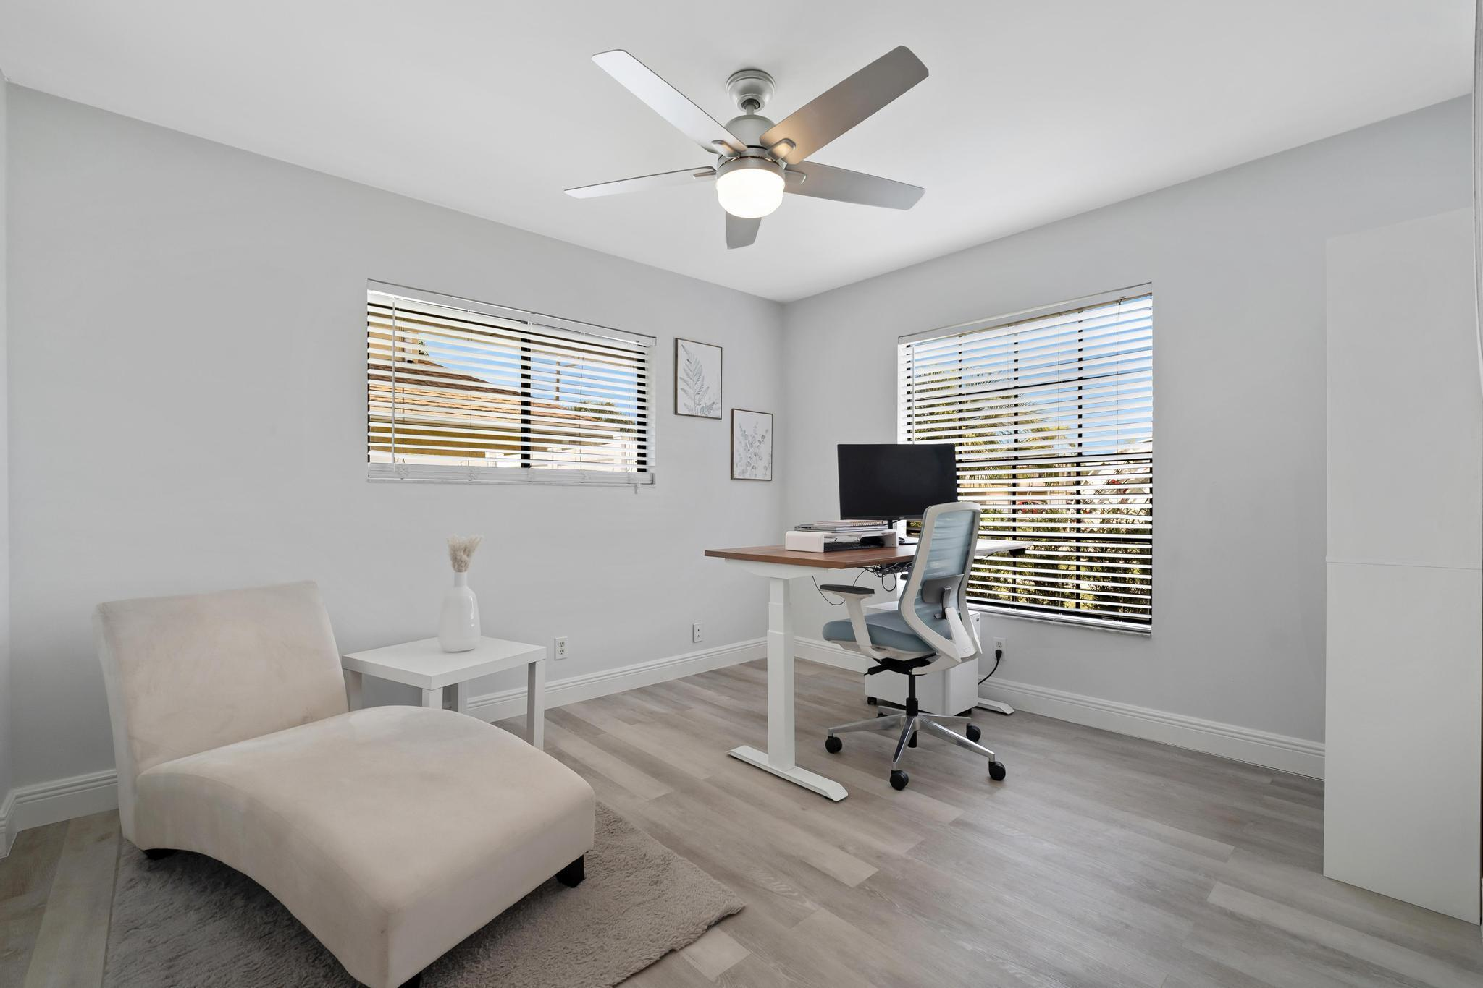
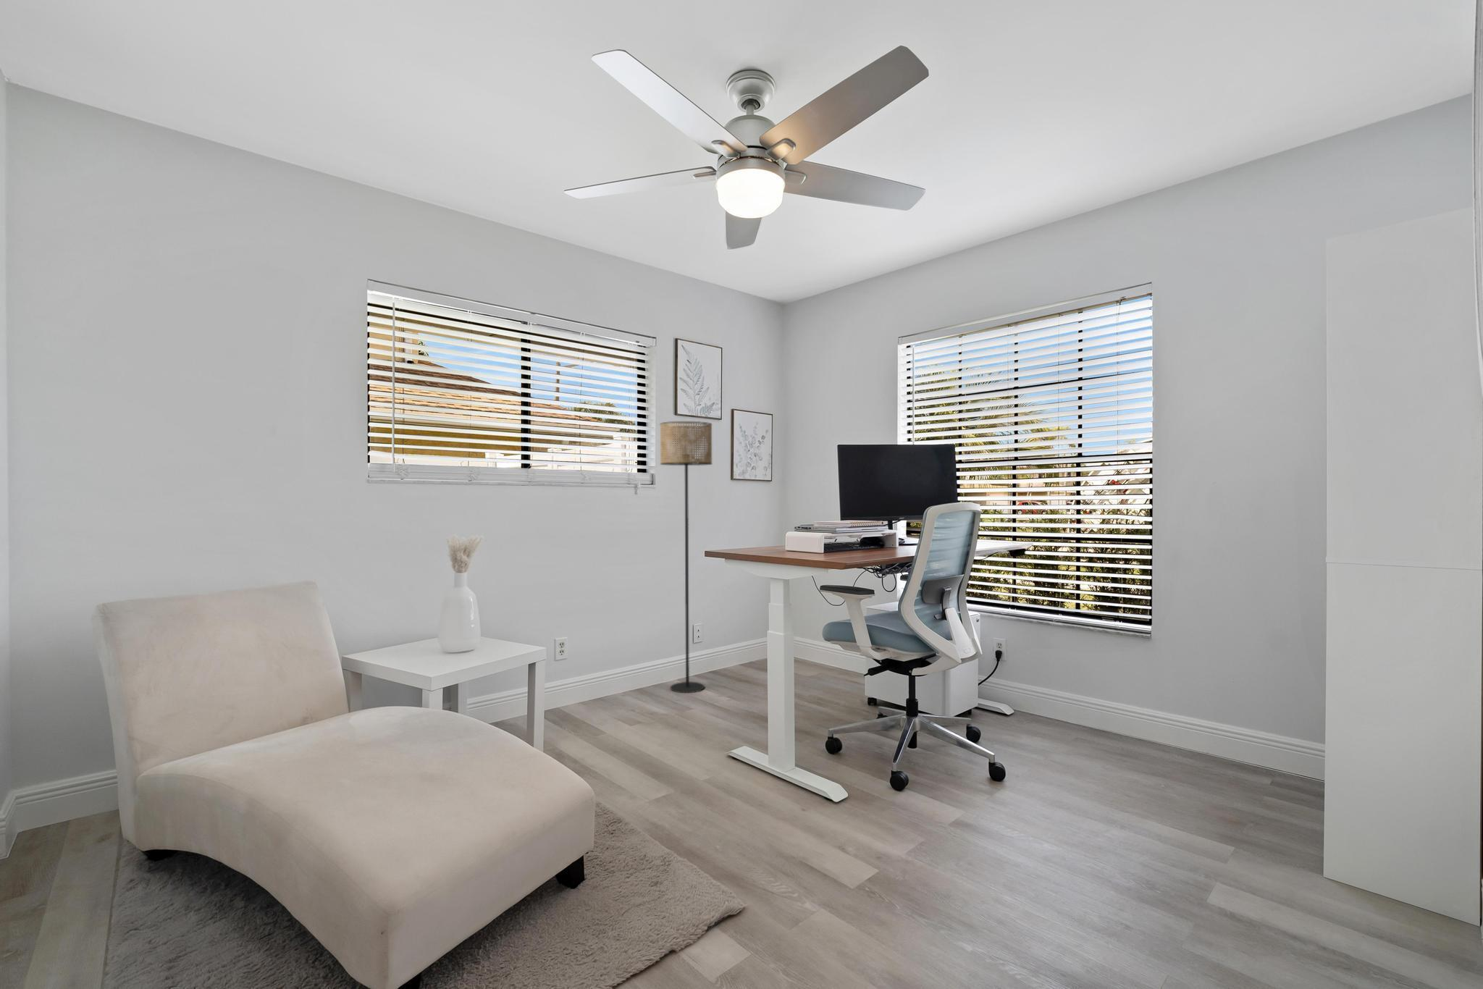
+ floor lamp [660,421,713,693]
